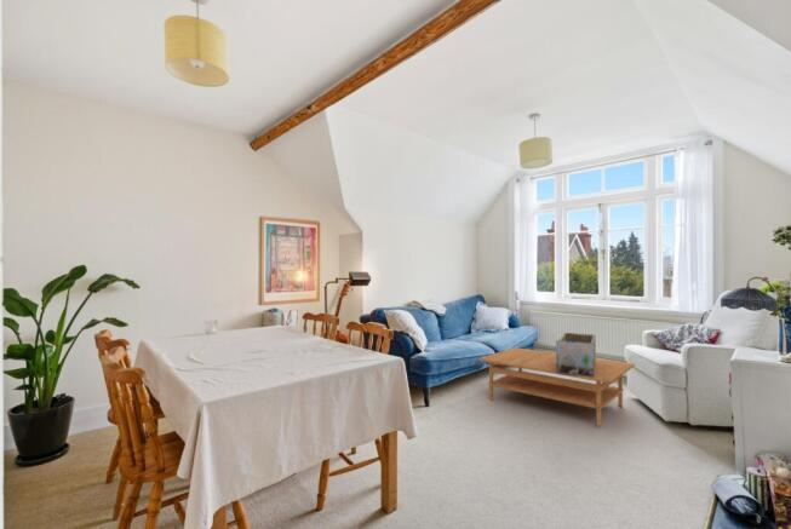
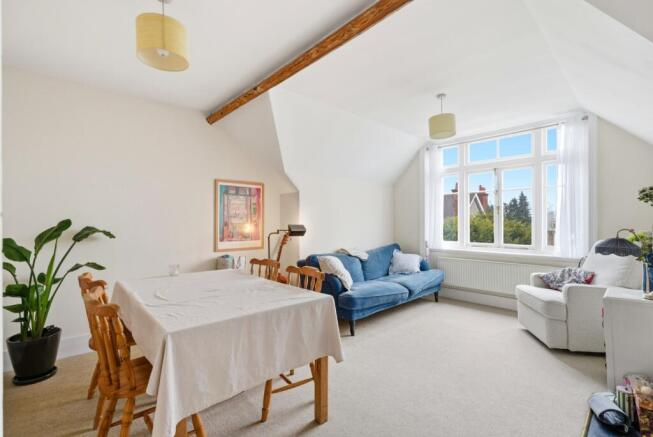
- decorative box [555,332,597,378]
- coffee table [477,346,636,427]
